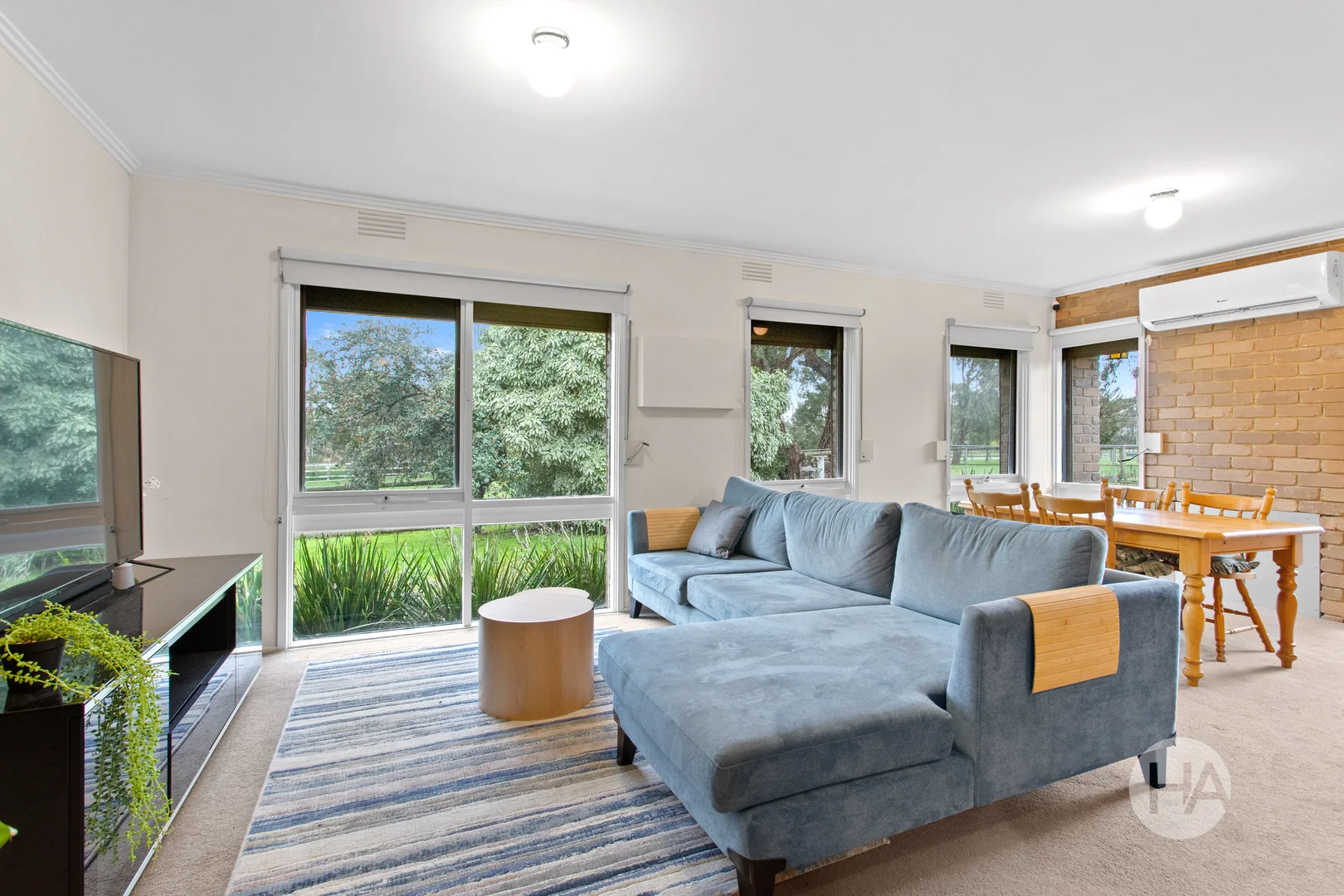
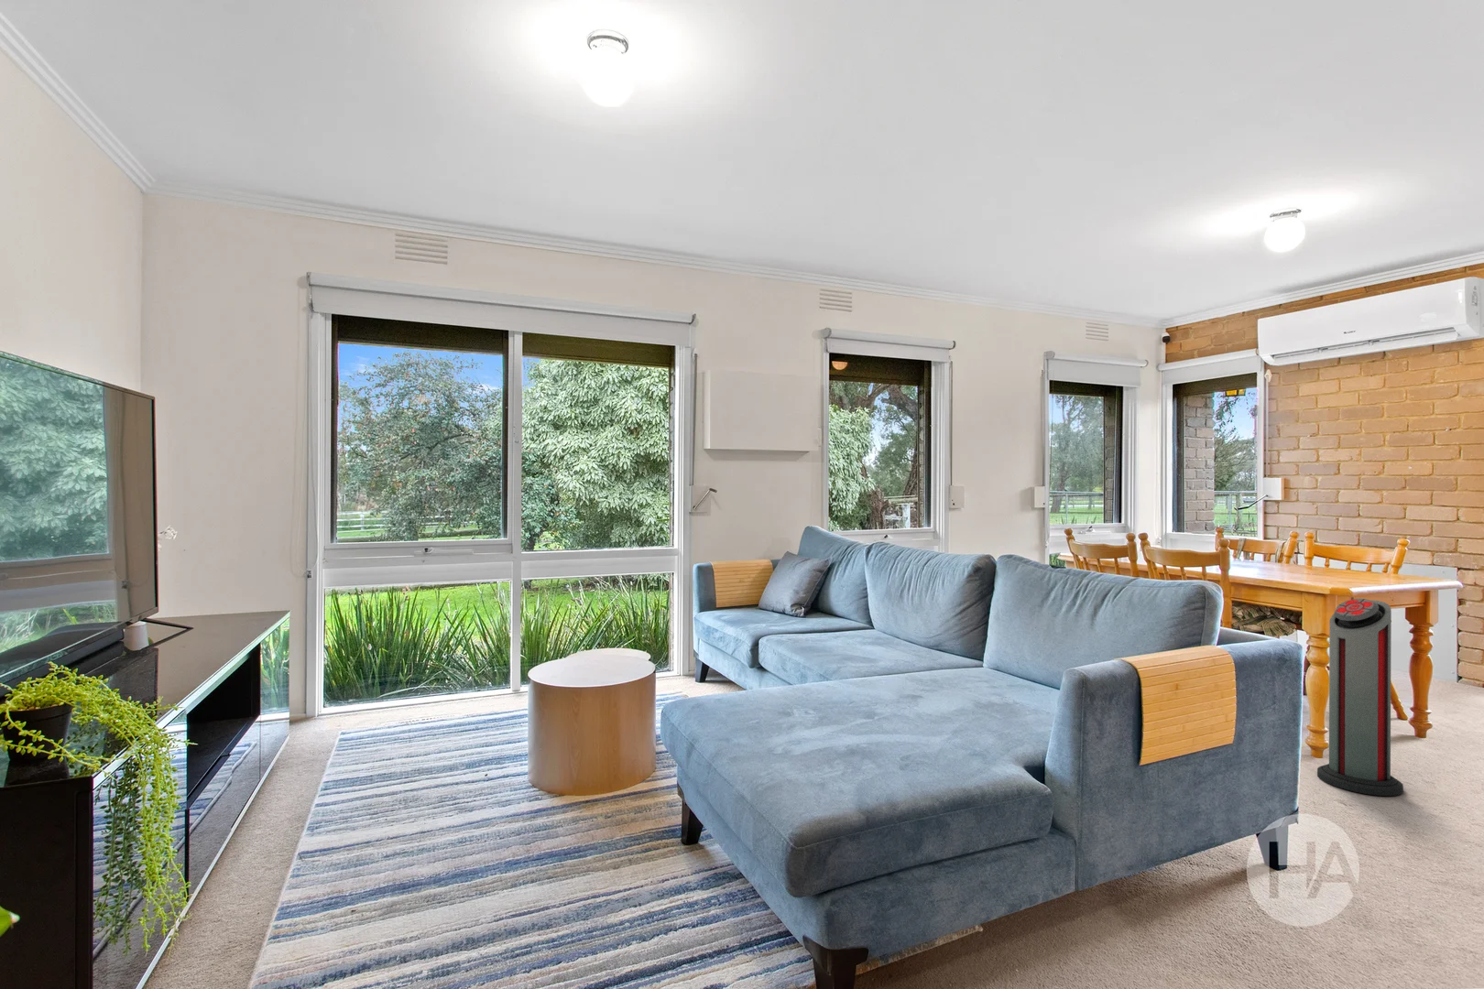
+ air purifier [1316,598,1404,797]
